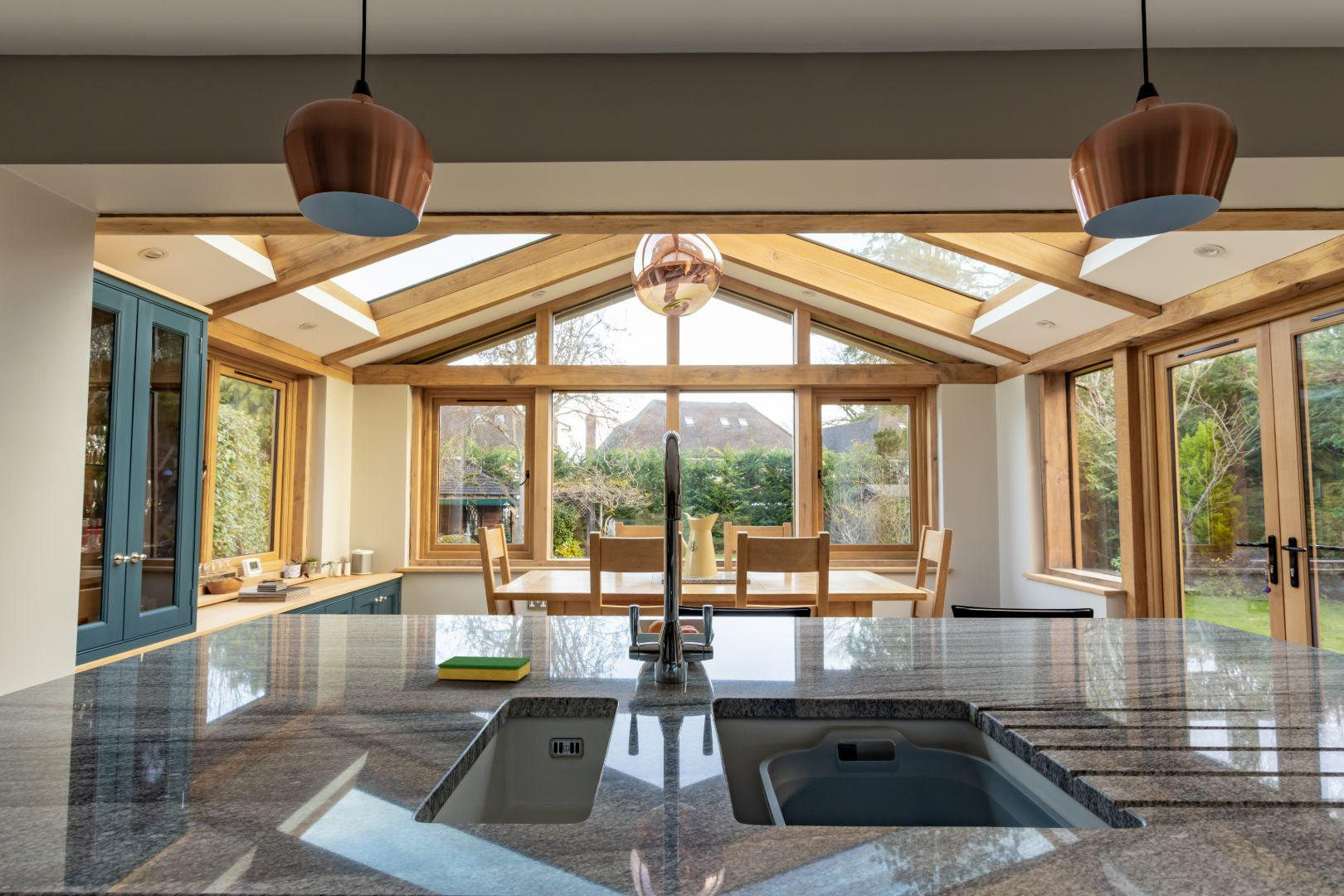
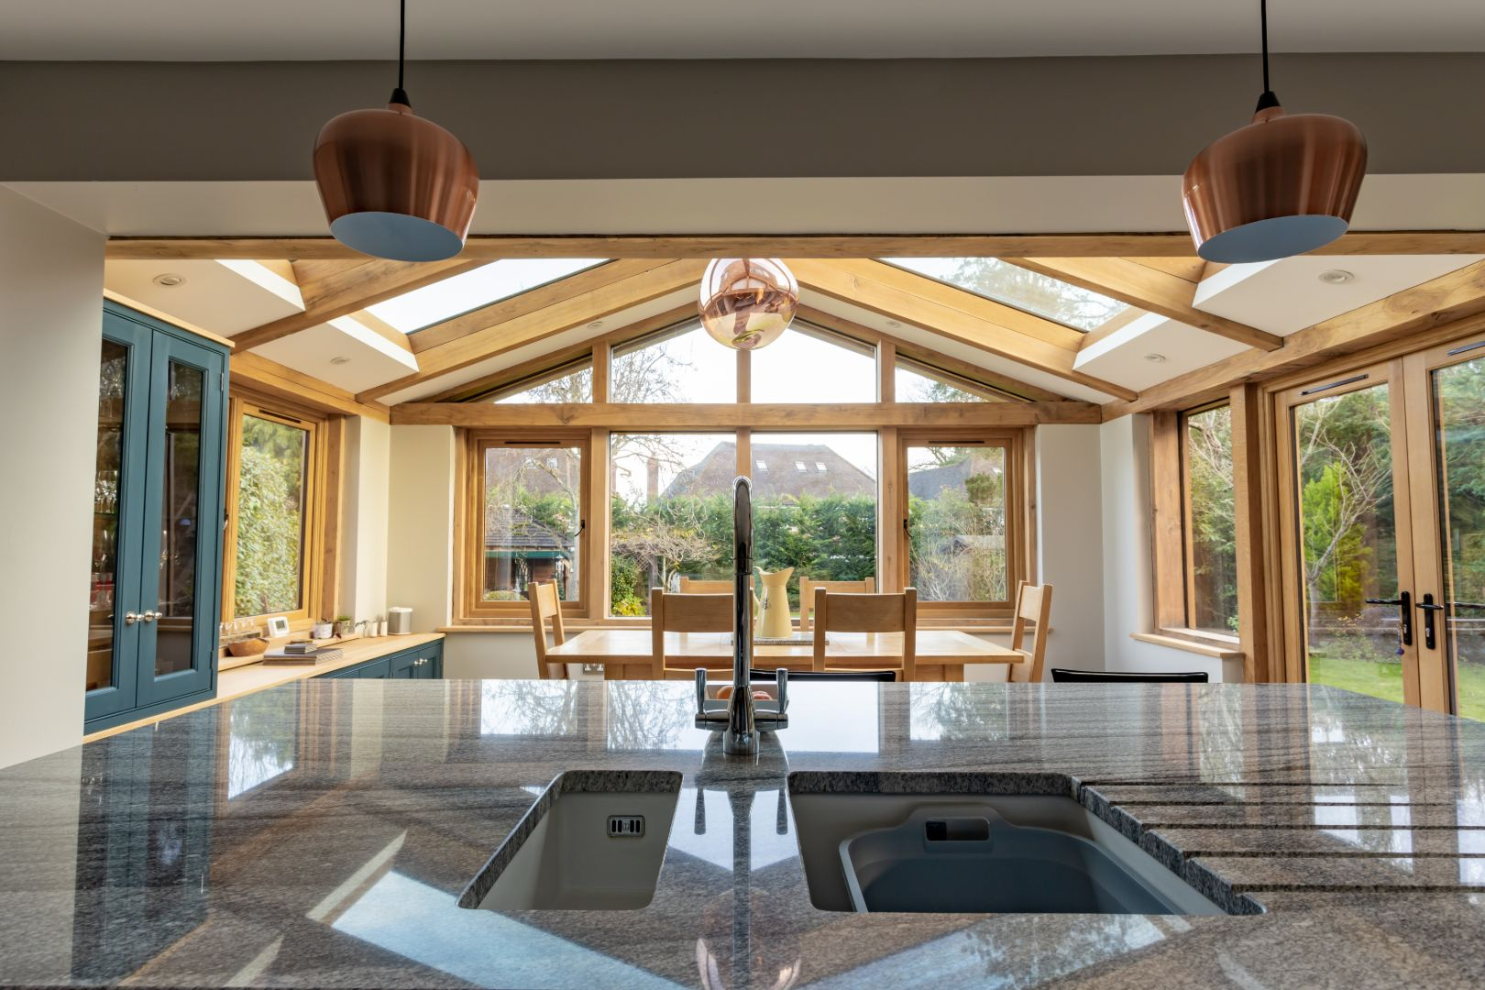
- dish sponge [437,655,531,682]
